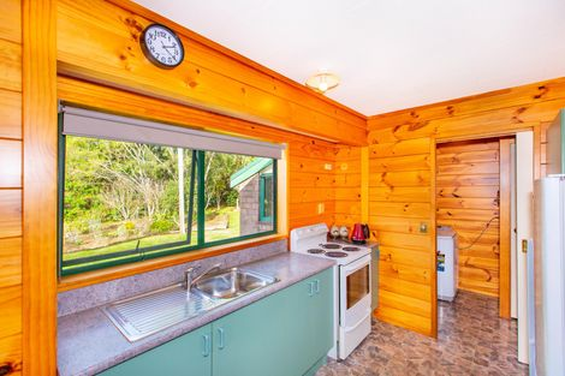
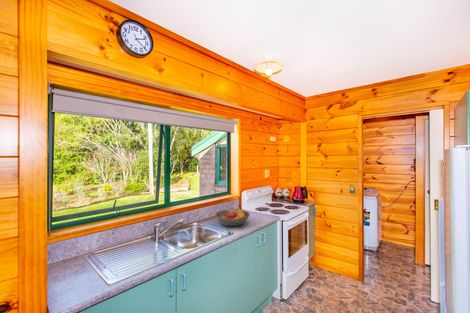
+ fruit bowl [214,207,251,227]
